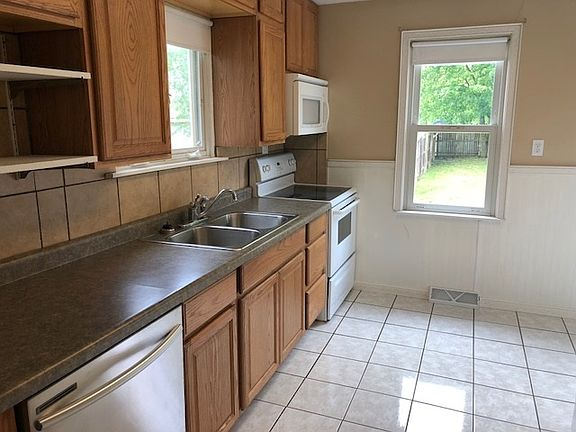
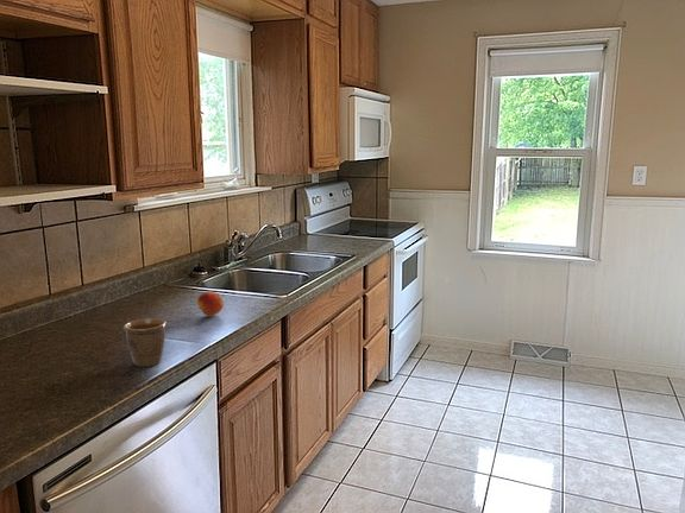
+ mug [122,317,168,368]
+ fruit [196,291,225,317]
